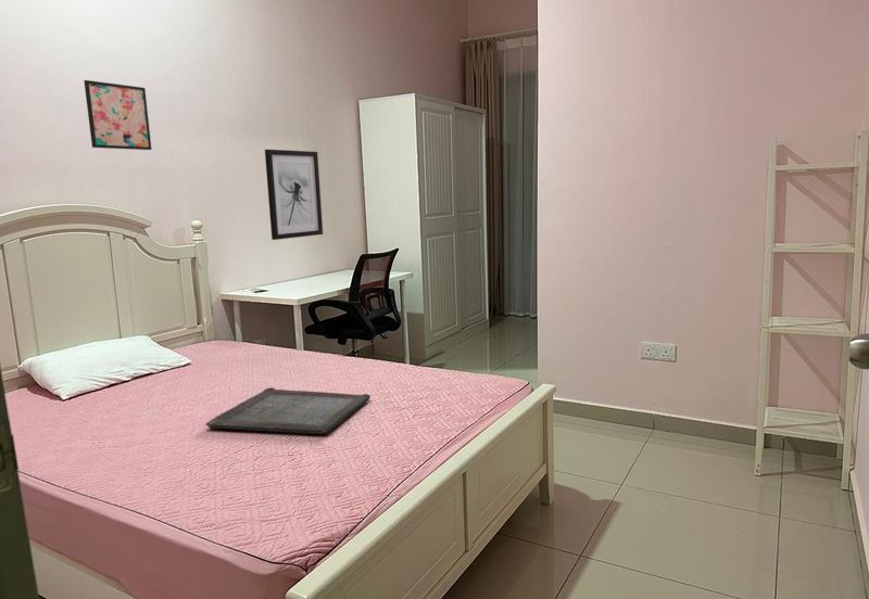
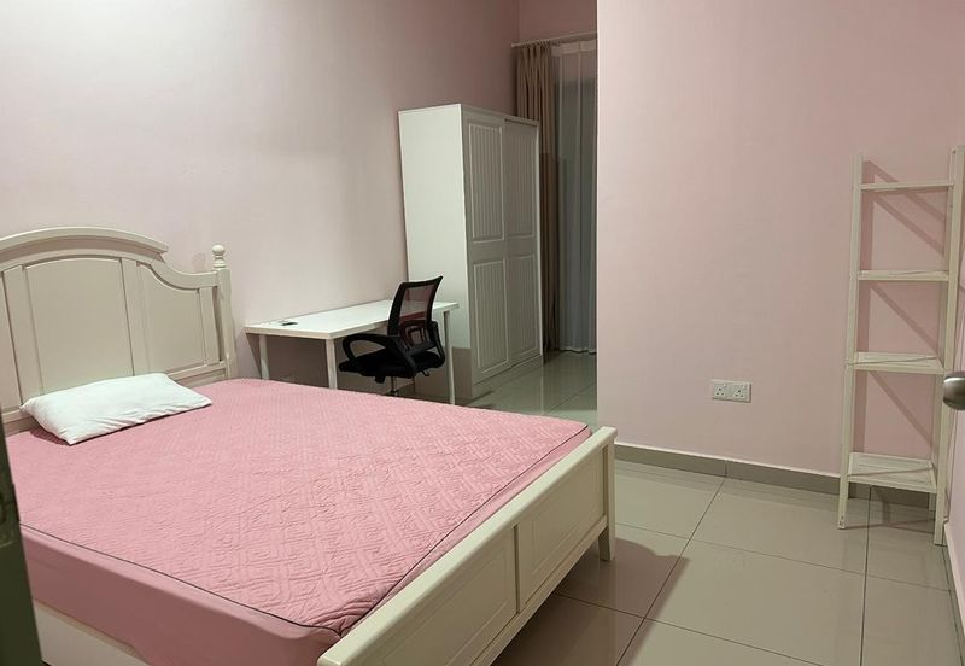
- serving tray [204,386,371,435]
- wall art [264,149,324,241]
- wall art [83,79,152,151]
